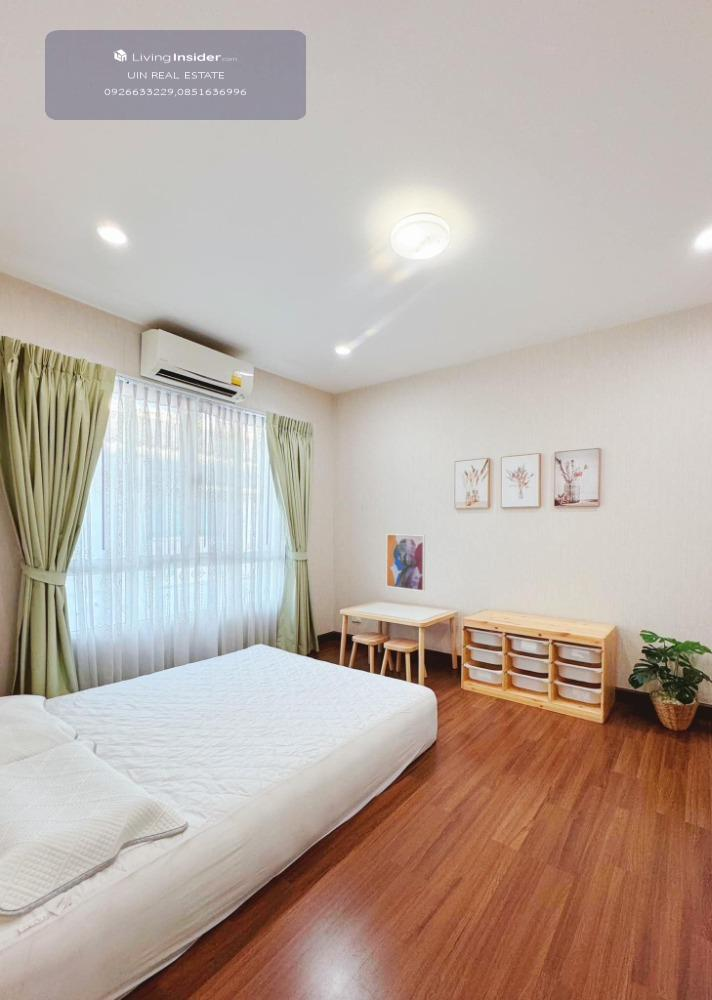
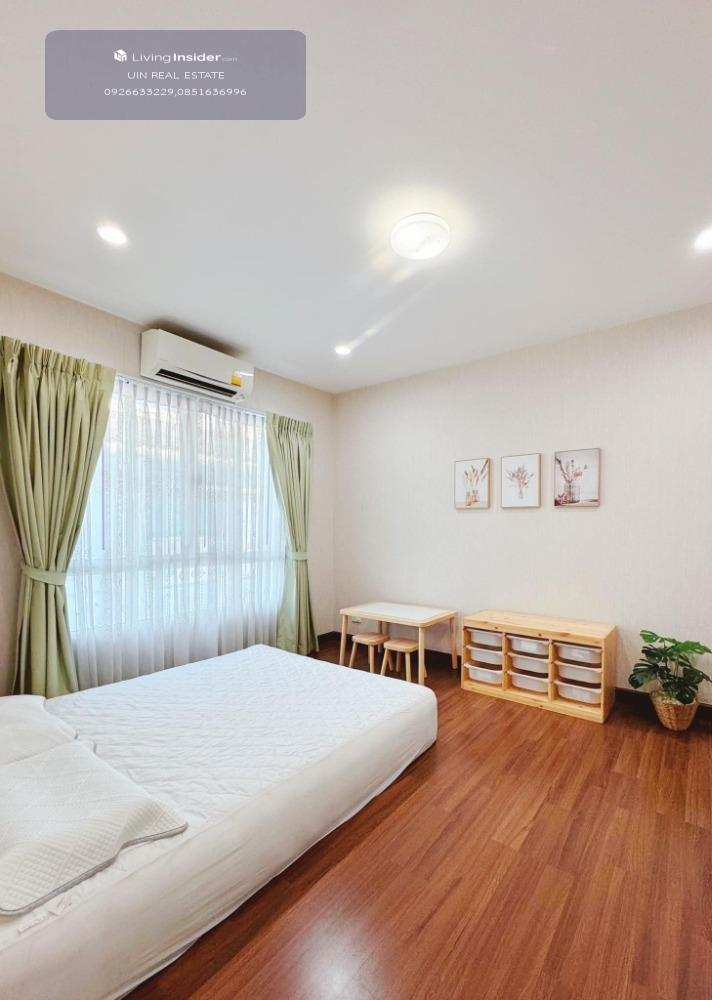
- wall art [385,533,426,592]
